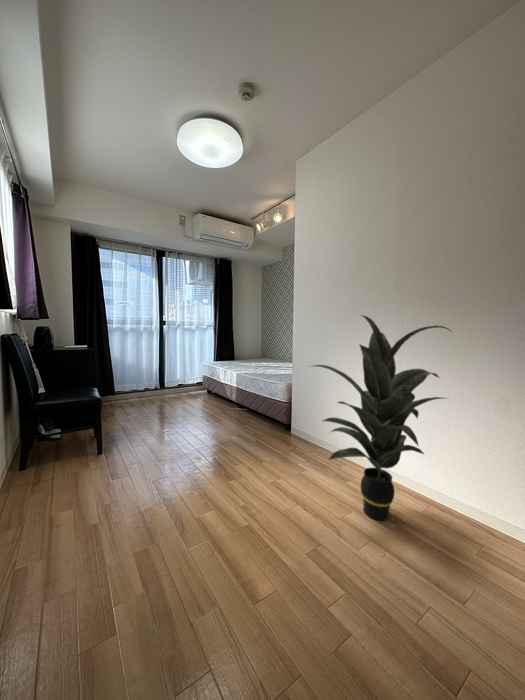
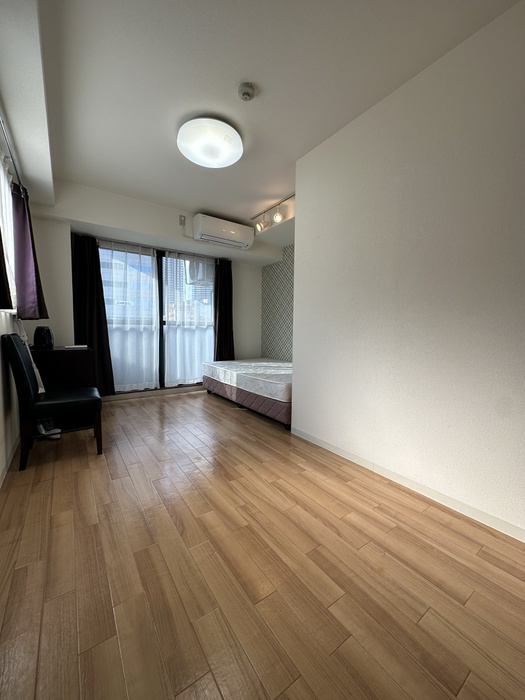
- indoor plant [308,314,453,522]
